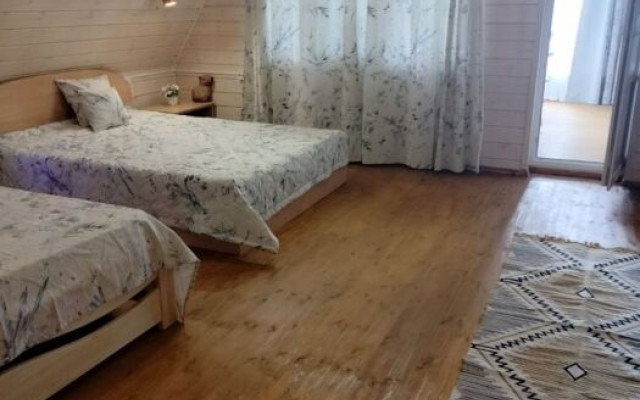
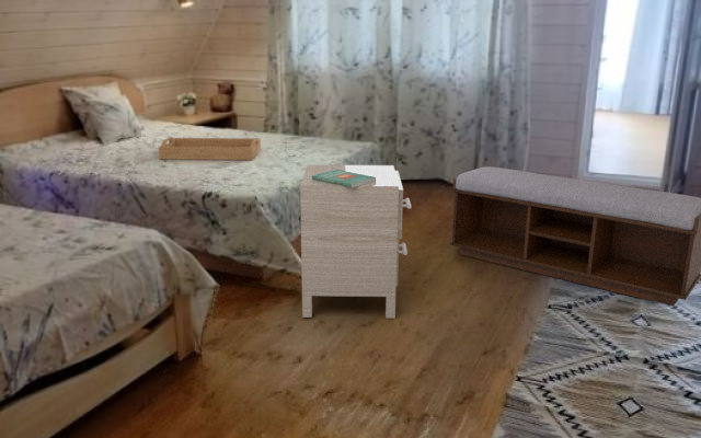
+ serving tray [158,136,262,161]
+ bench [449,165,701,307]
+ nightstand [299,164,413,320]
+ book [312,170,377,187]
